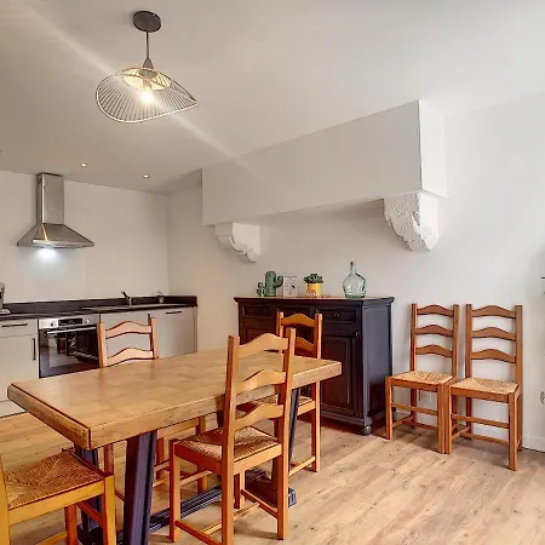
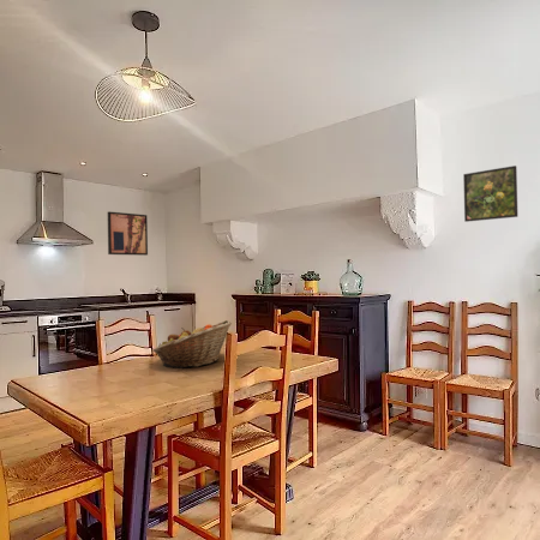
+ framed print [462,164,518,223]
+ wall art [107,210,149,257]
+ fruit basket [152,319,233,370]
